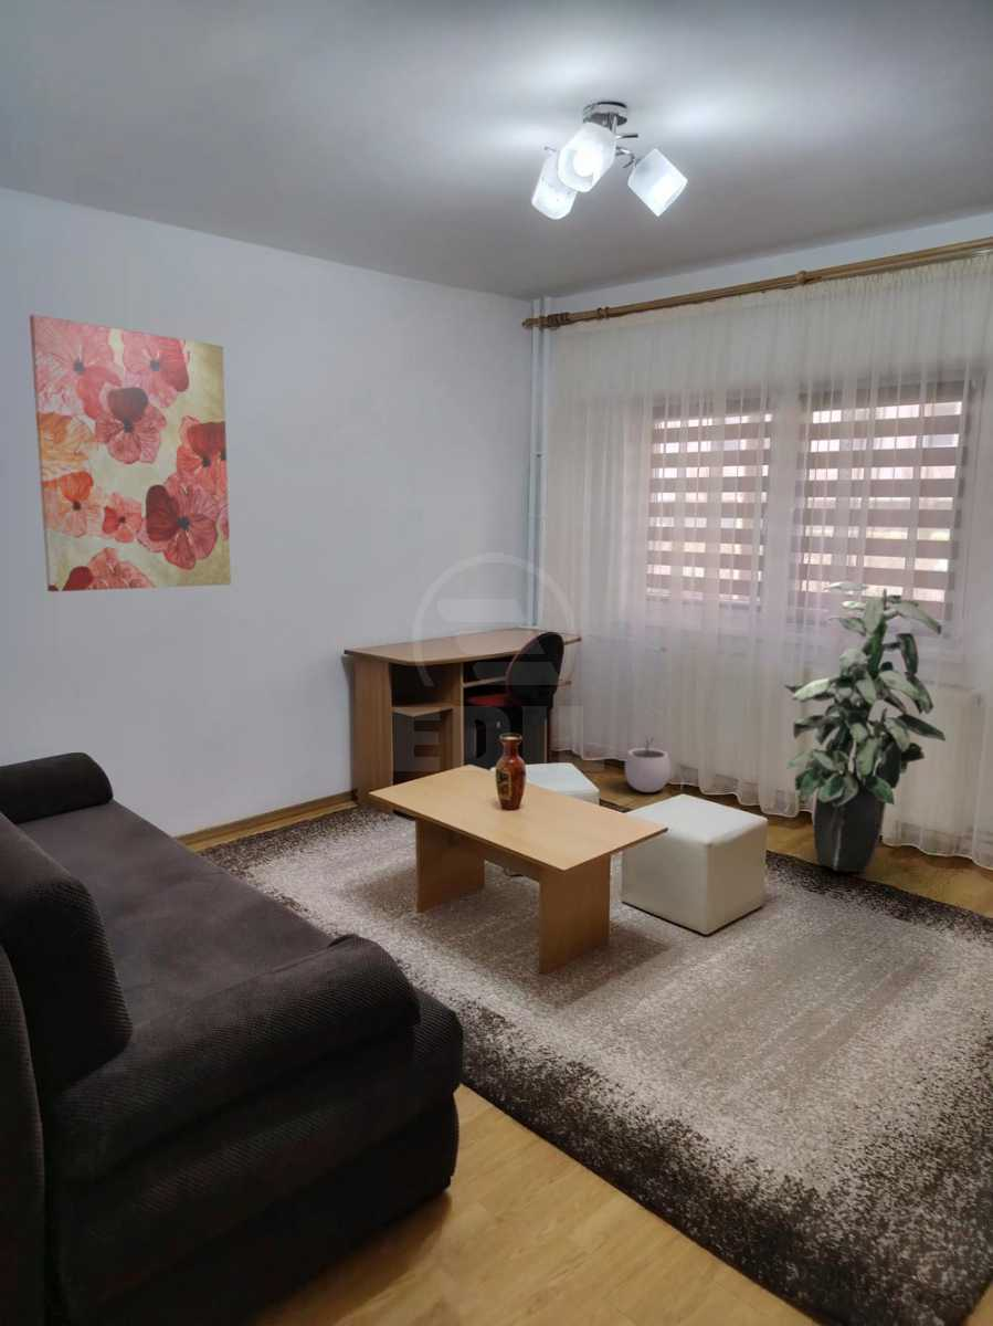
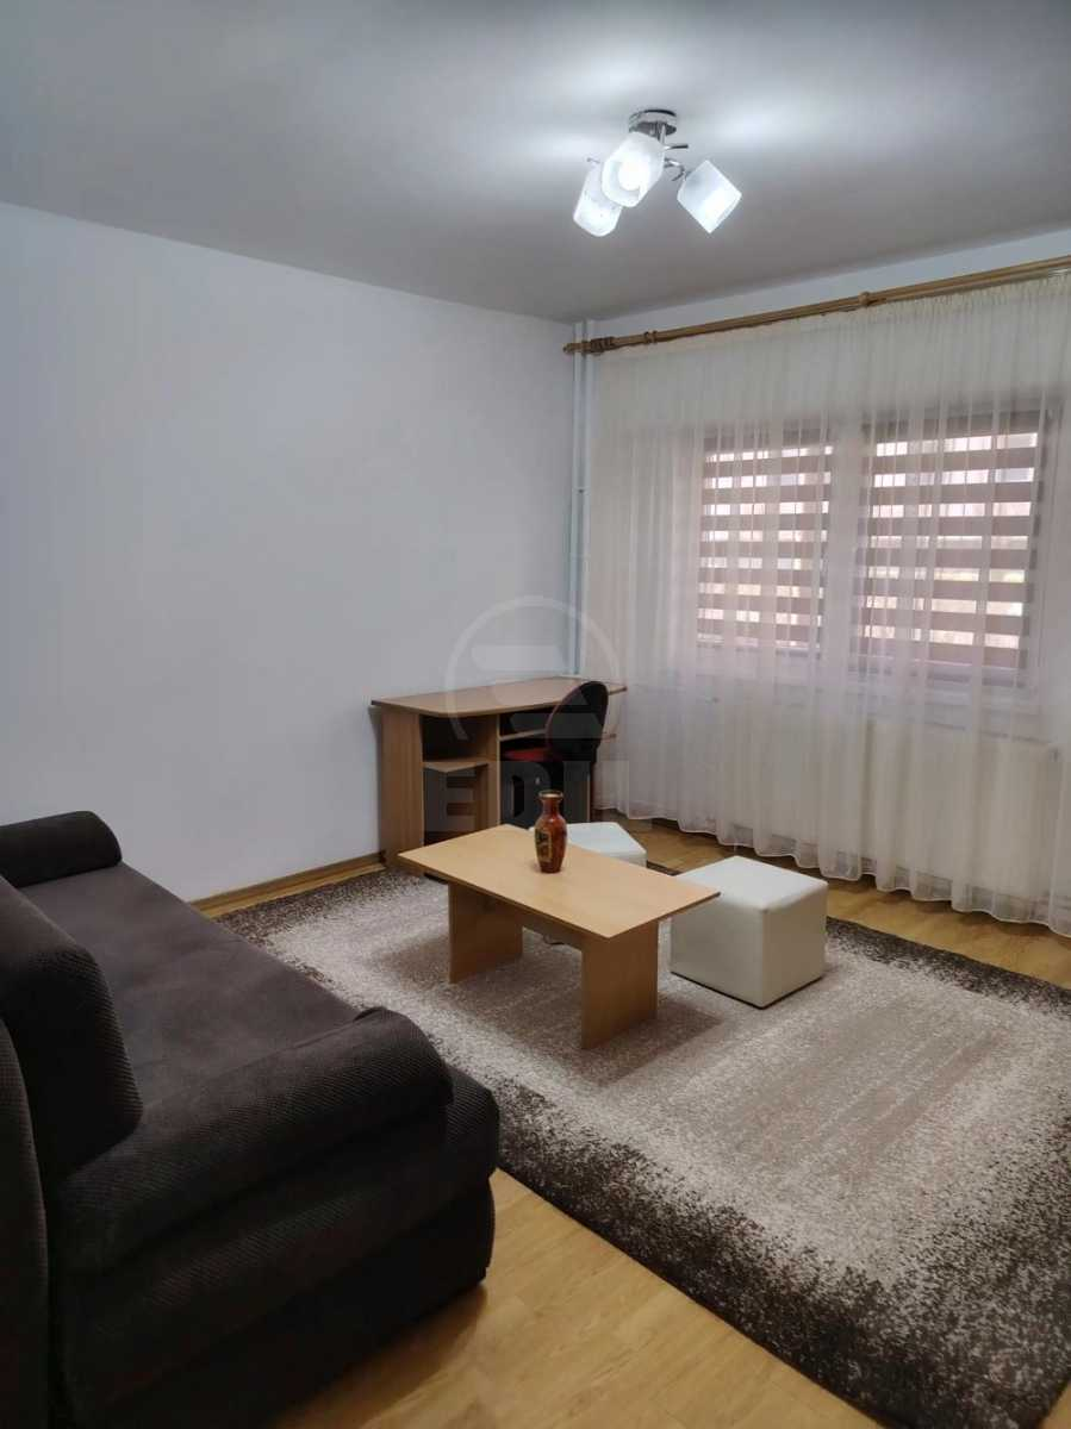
- plant pot [624,735,672,793]
- wall art [29,314,232,592]
- indoor plant [782,581,947,873]
